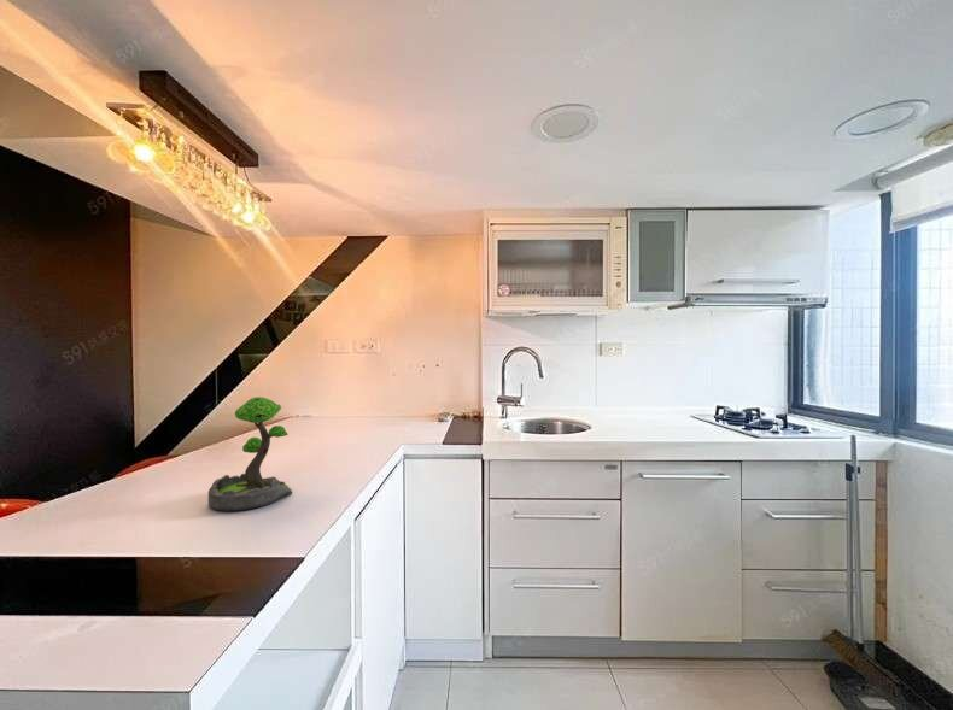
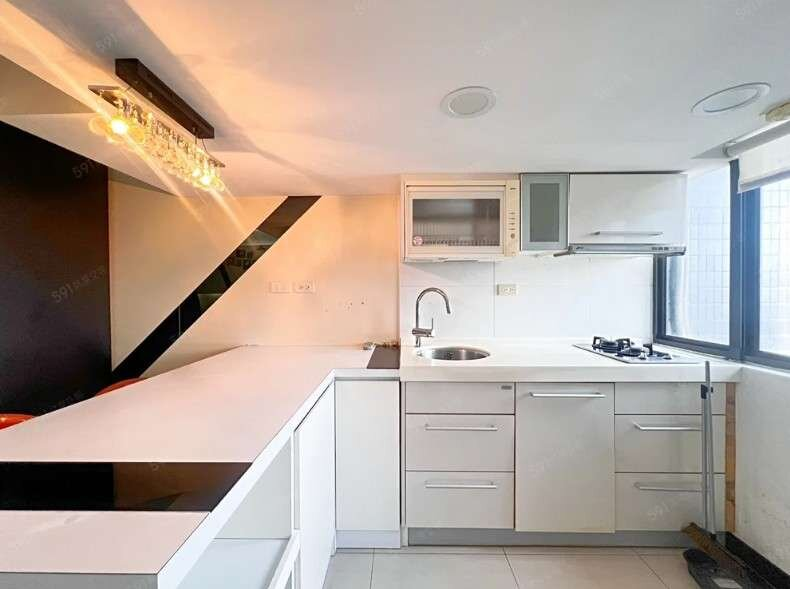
- plant [207,395,293,512]
